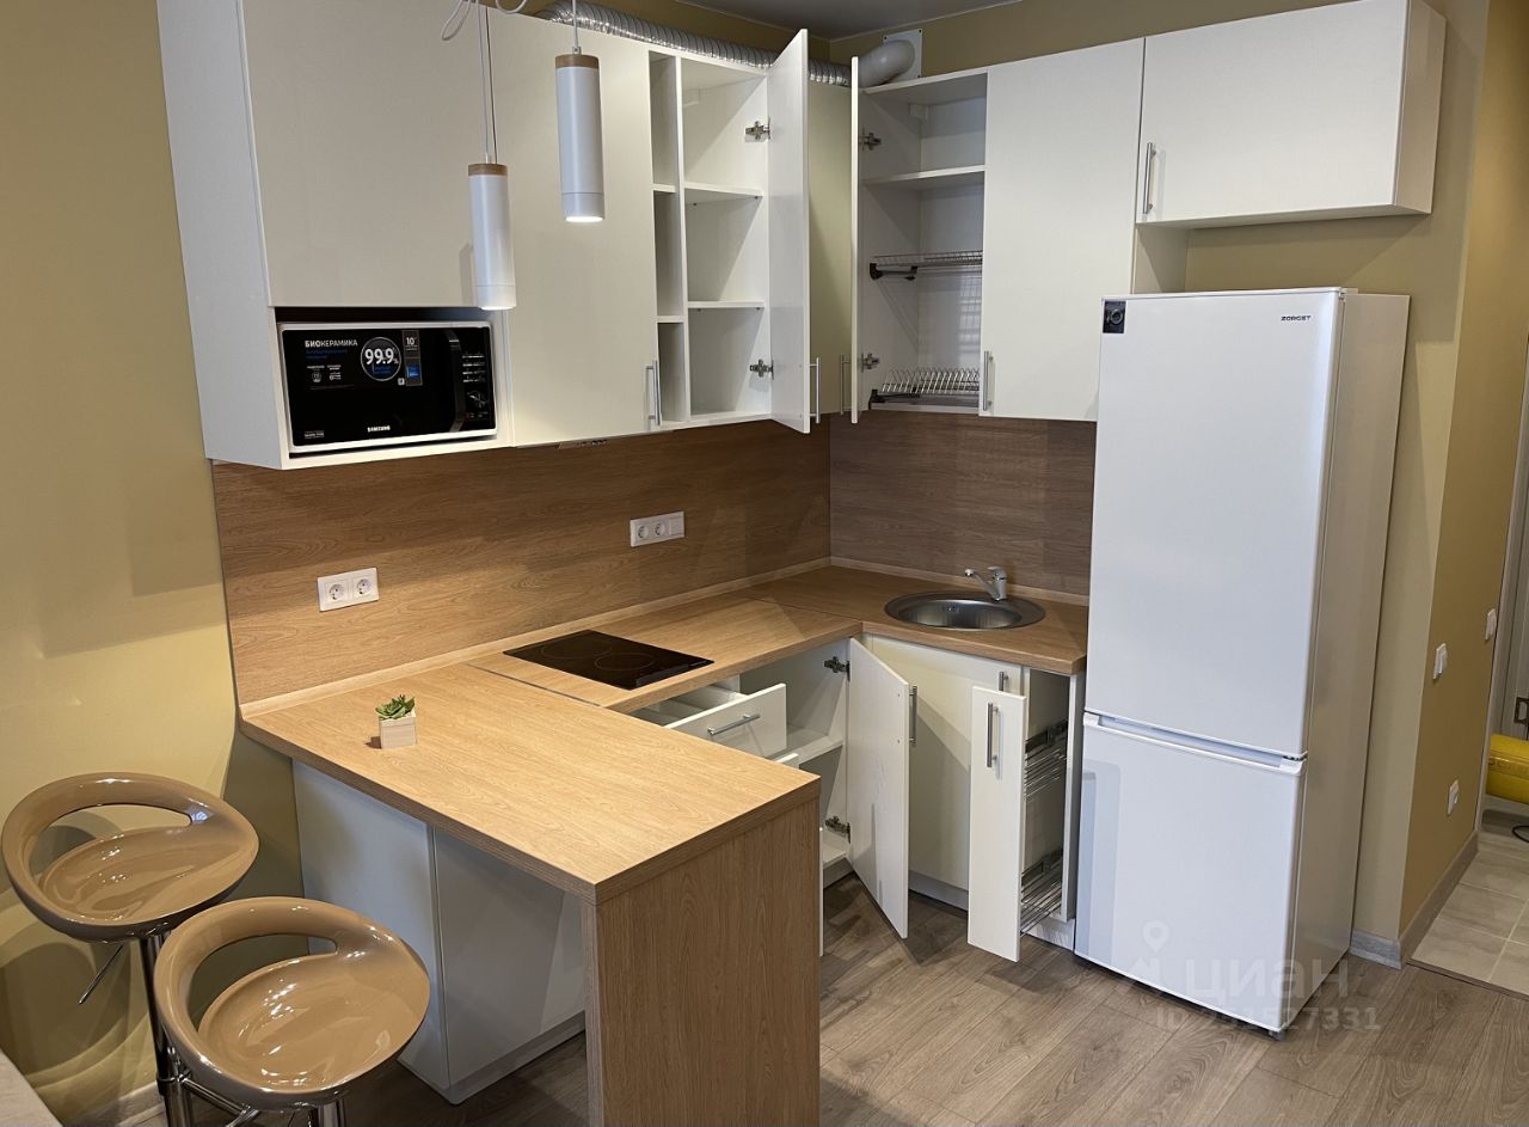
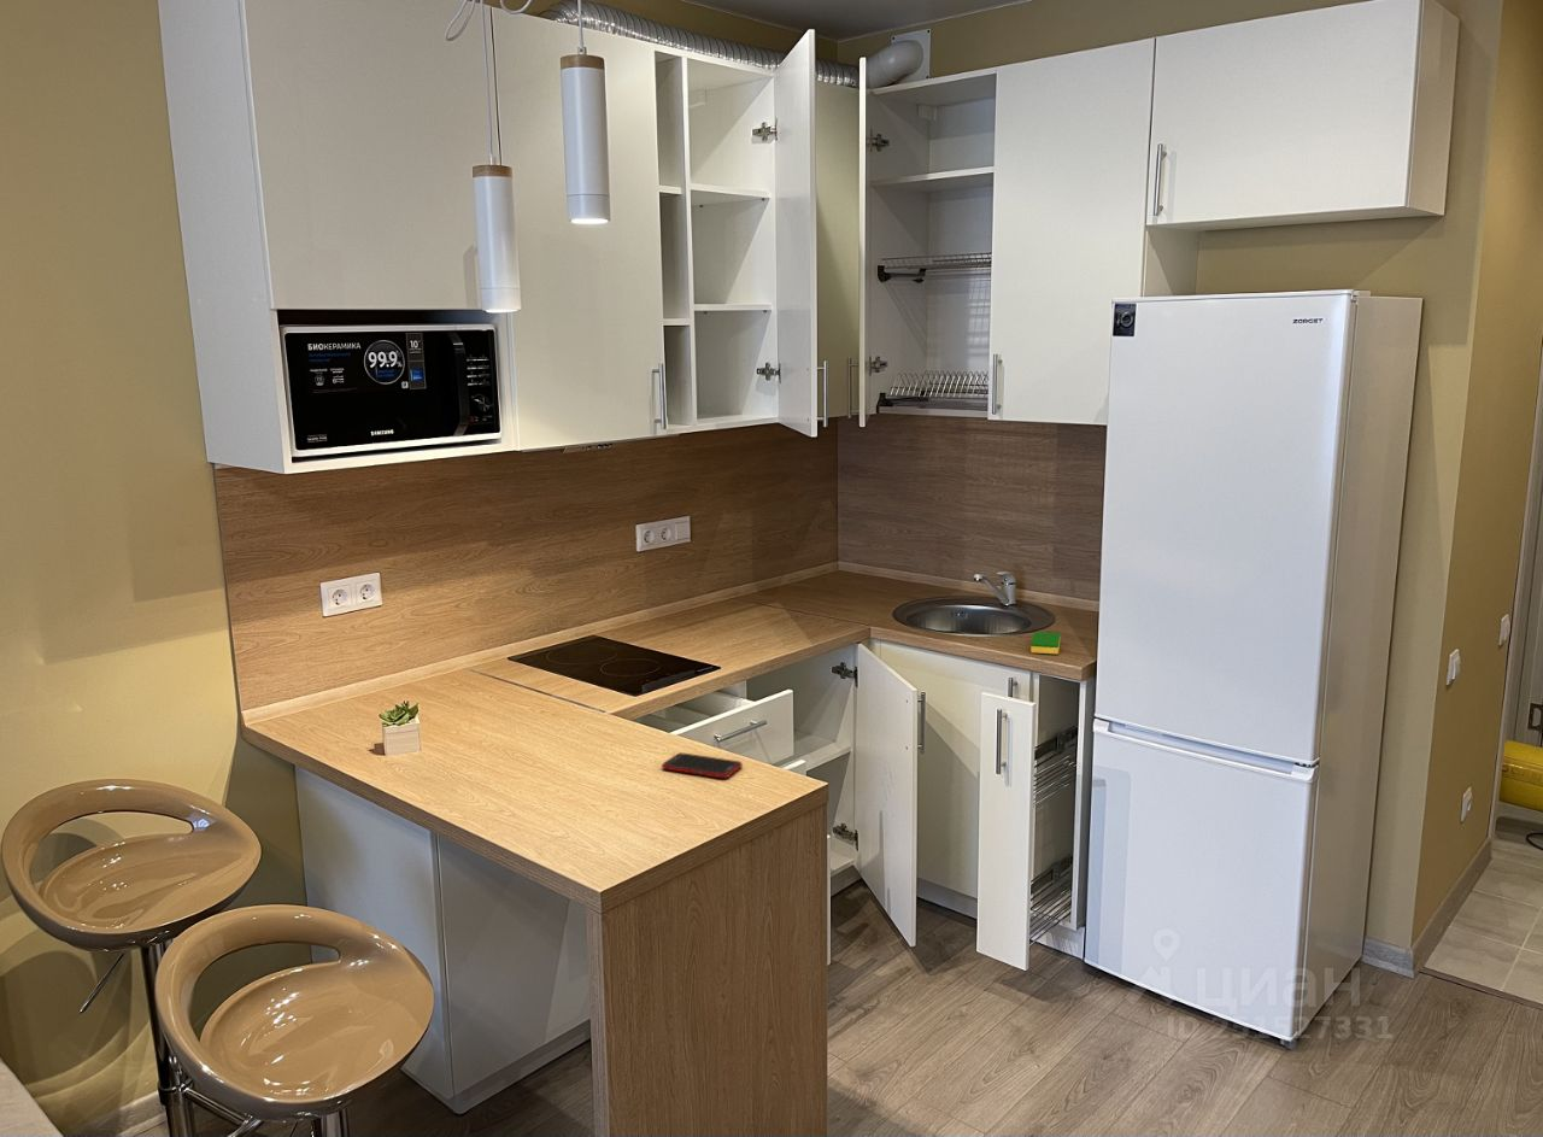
+ dish sponge [1029,631,1061,655]
+ cell phone [661,751,744,779]
